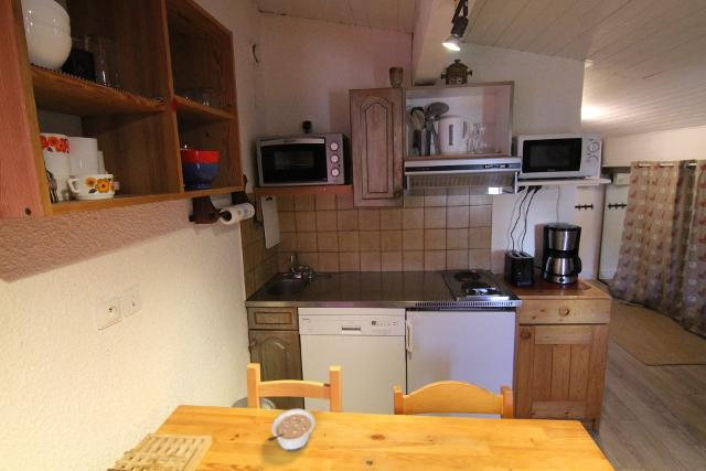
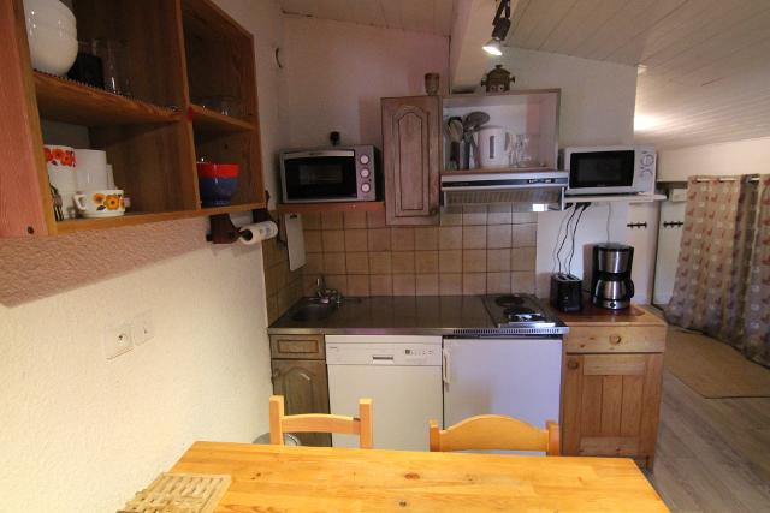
- legume [267,408,317,451]
